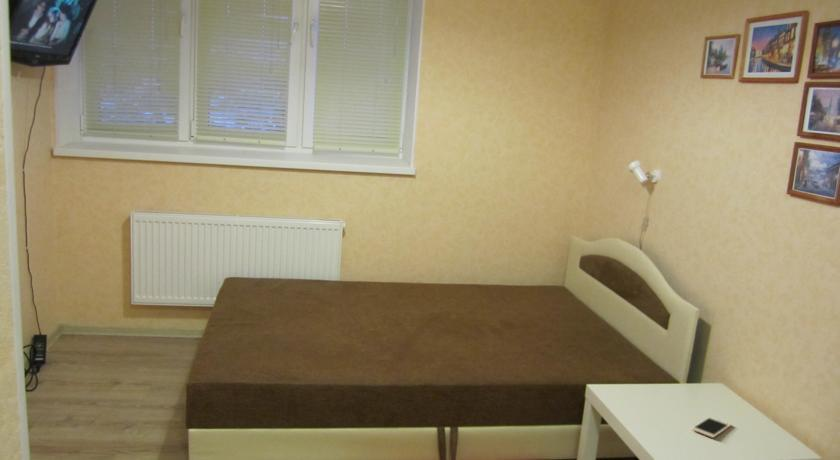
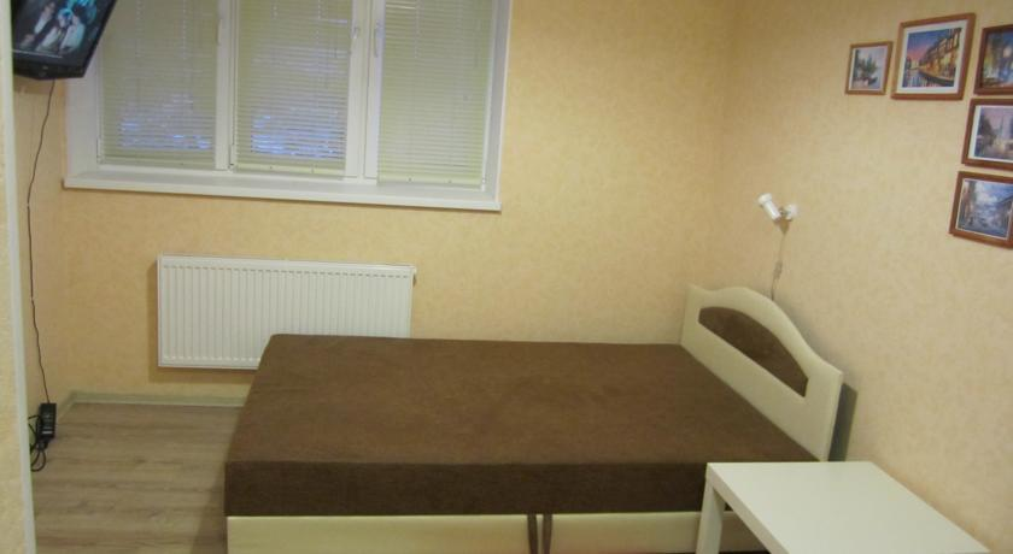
- cell phone [691,415,733,439]
